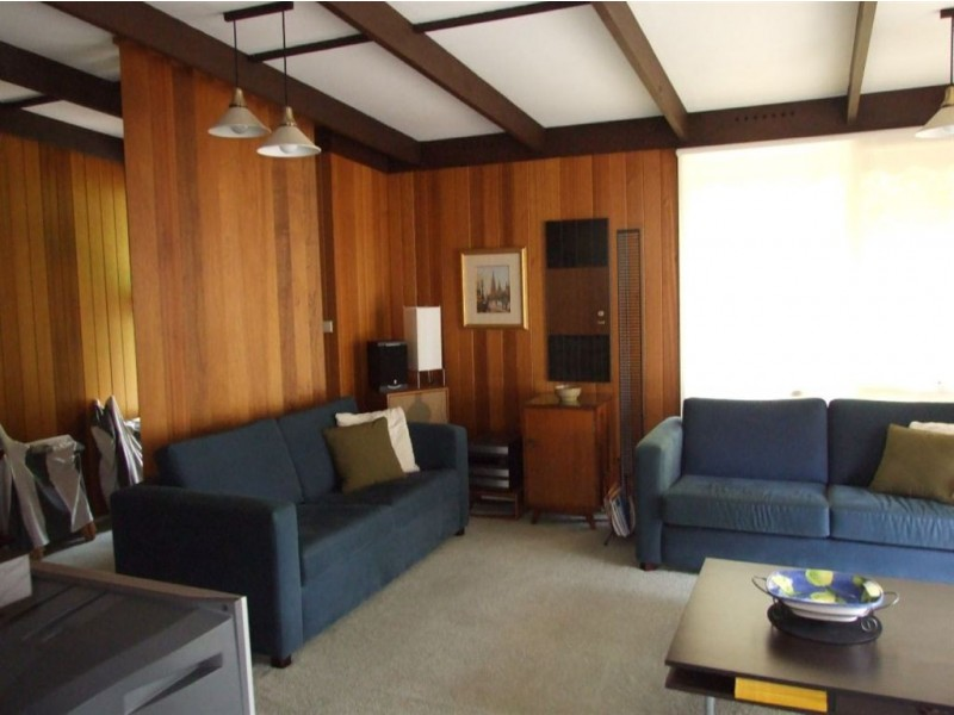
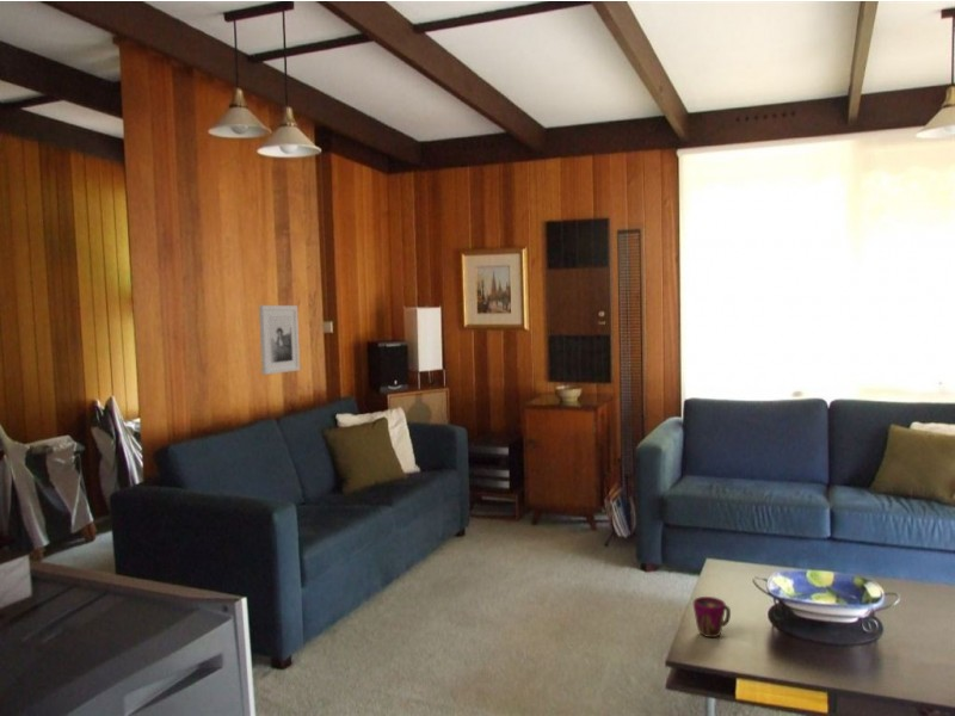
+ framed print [258,304,301,376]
+ cup [692,595,732,638]
